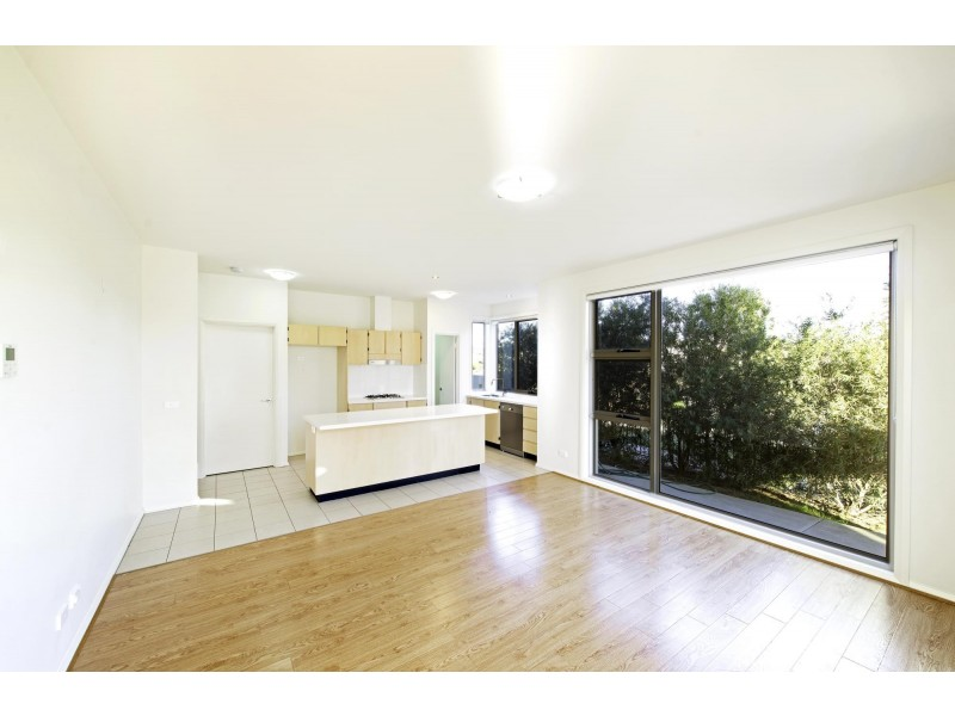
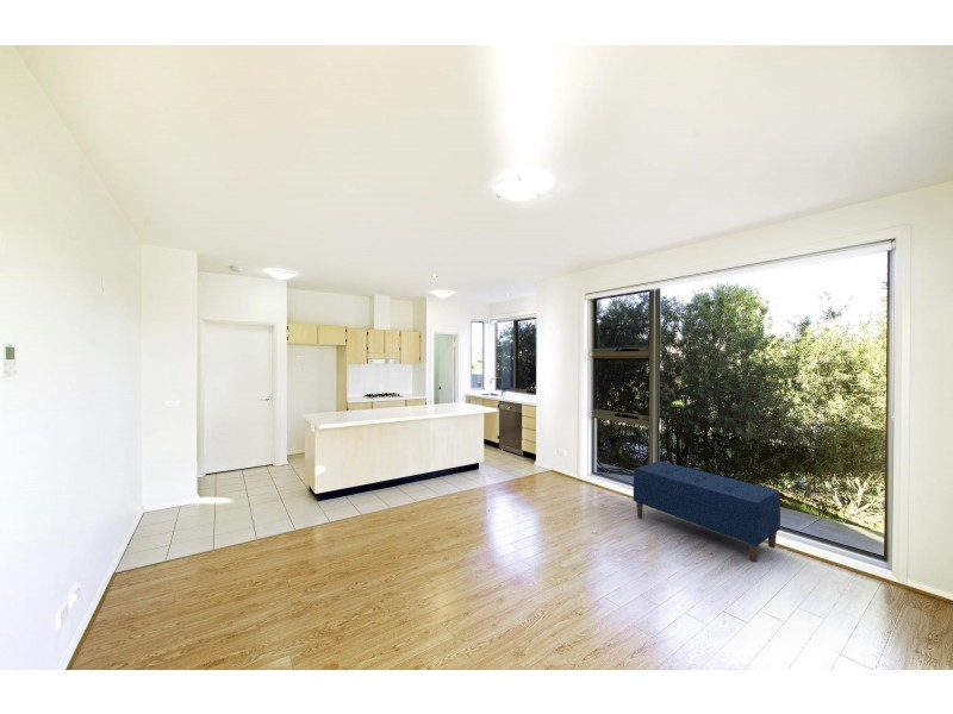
+ bench [633,459,781,563]
